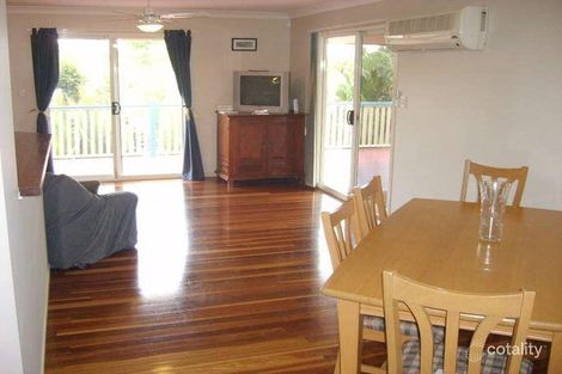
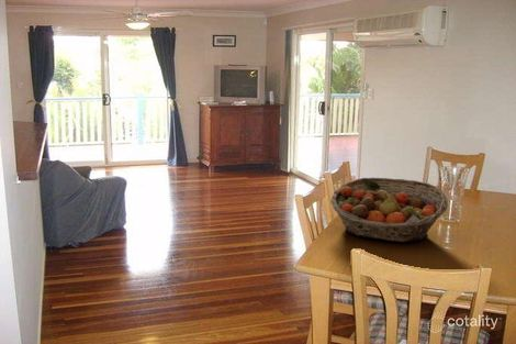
+ fruit basket [329,177,449,243]
